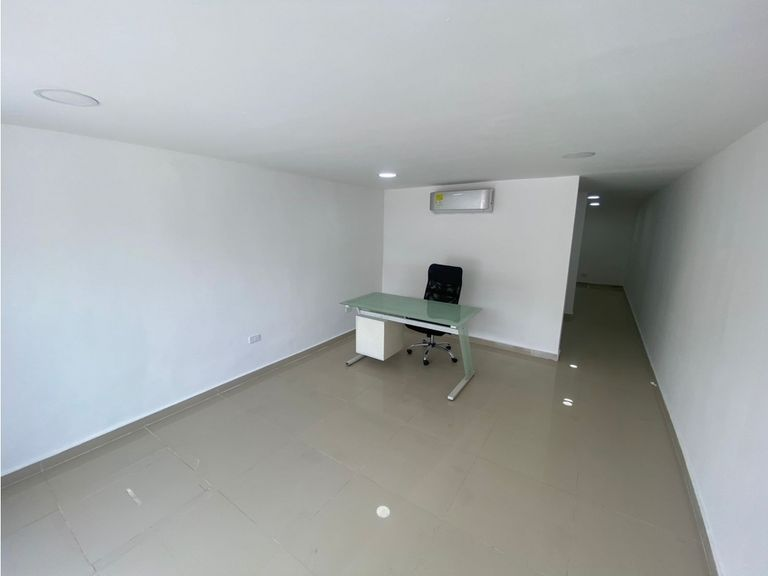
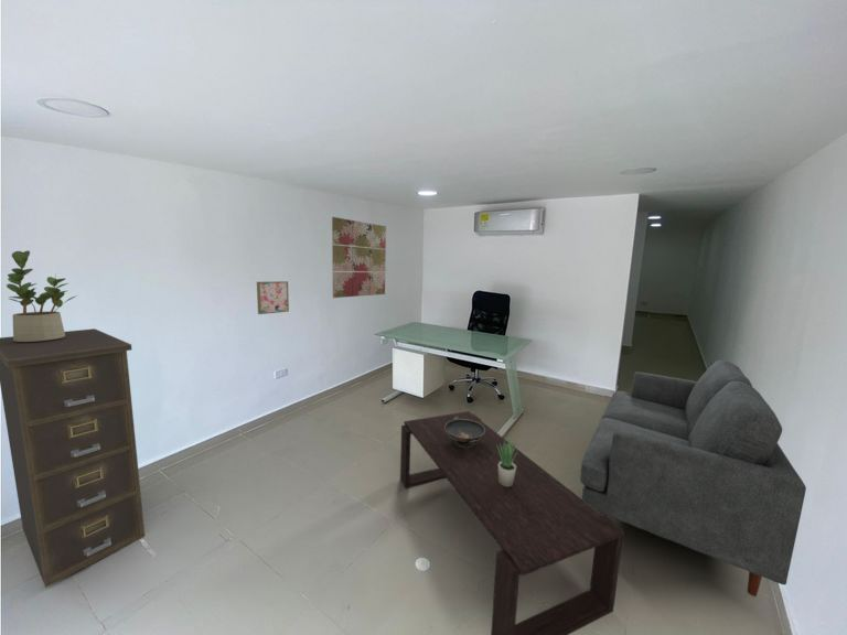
+ potted plant [6,249,78,342]
+ decorative bowl [444,417,485,448]
+ coffee table [399,410,625,635]
+ potted plant [497,434,517,487]
+ sofa [579,359,807,598]
+ filing cabinet [0,327,146,589]
+ wall art [331,216,387,299]
+ wall art [256,280,290,315]
